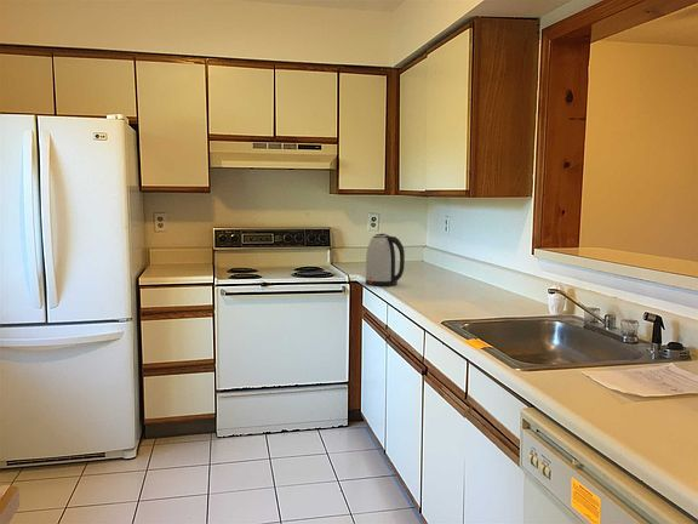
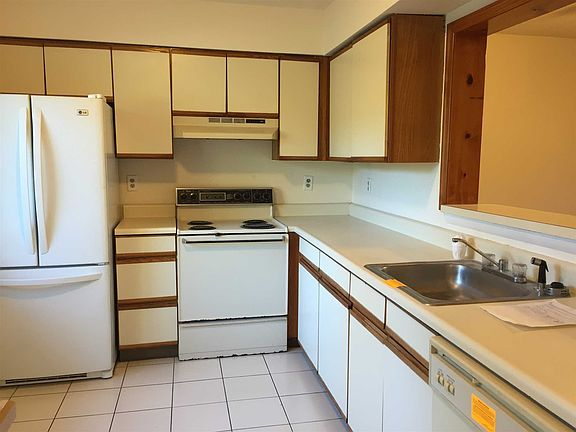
- kettle [365,233,406,287]
